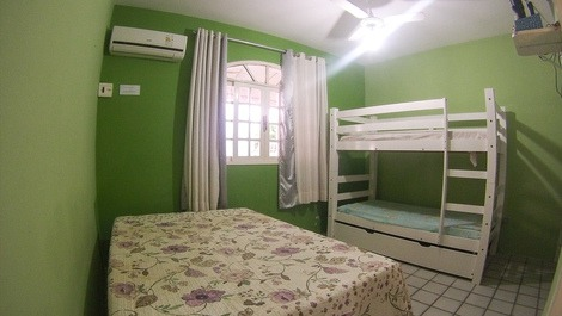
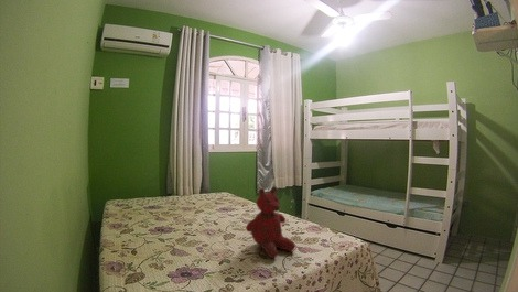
+ teddy bear [245,185,296,259]
